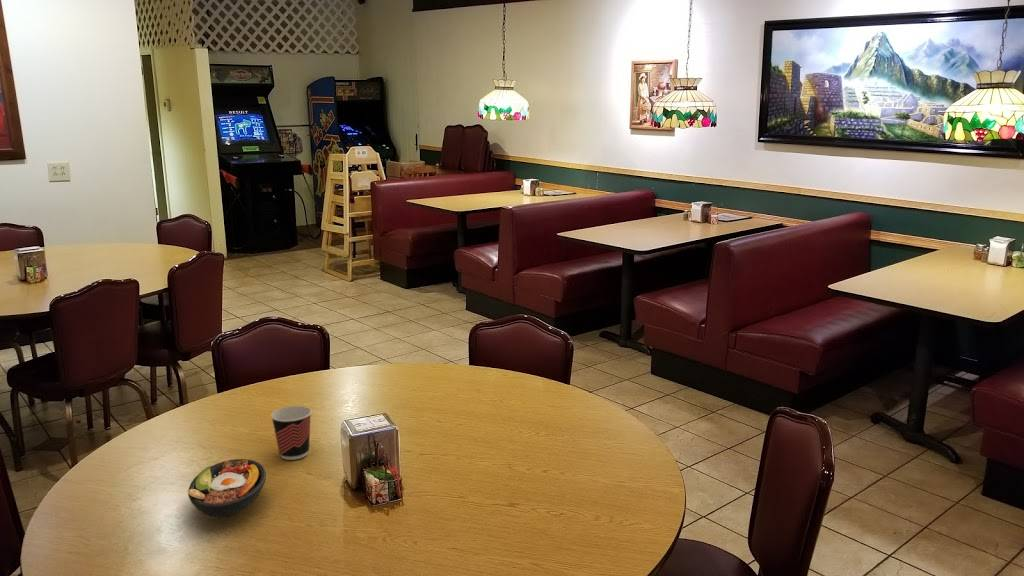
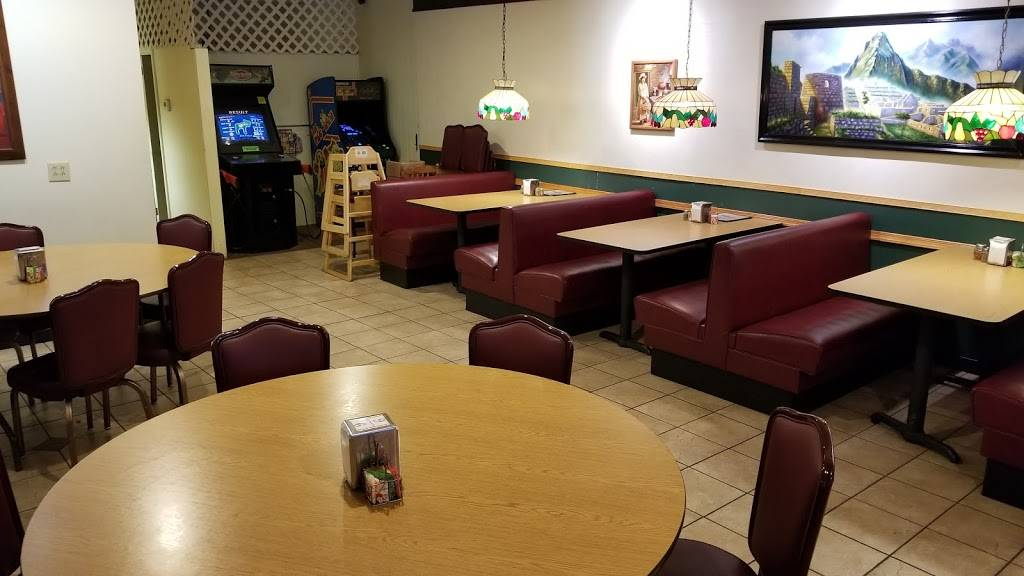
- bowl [187,458,267,518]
- cup [270,405,313,461]
